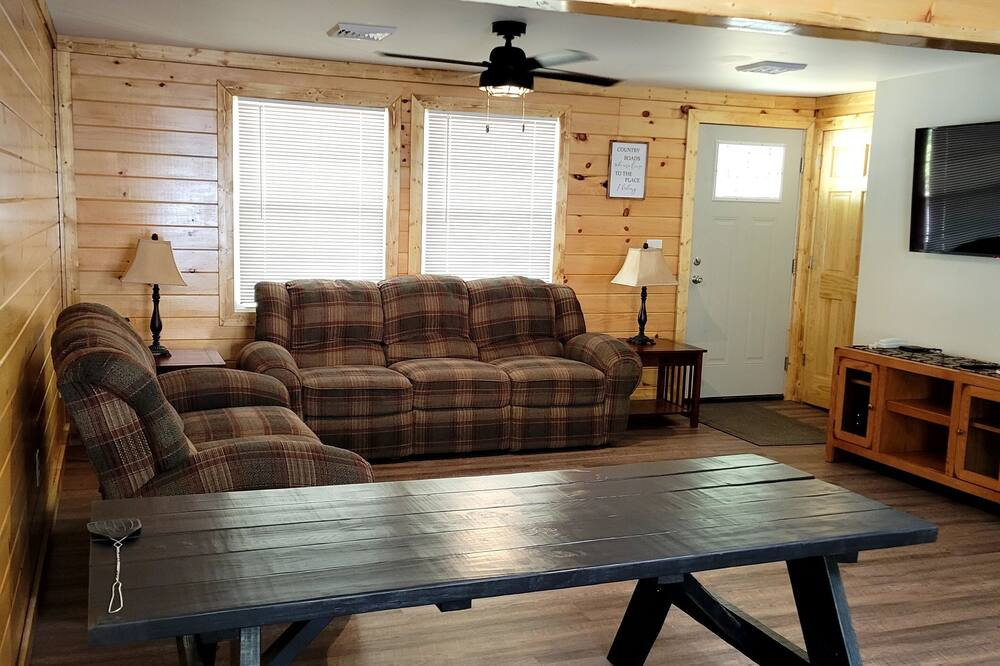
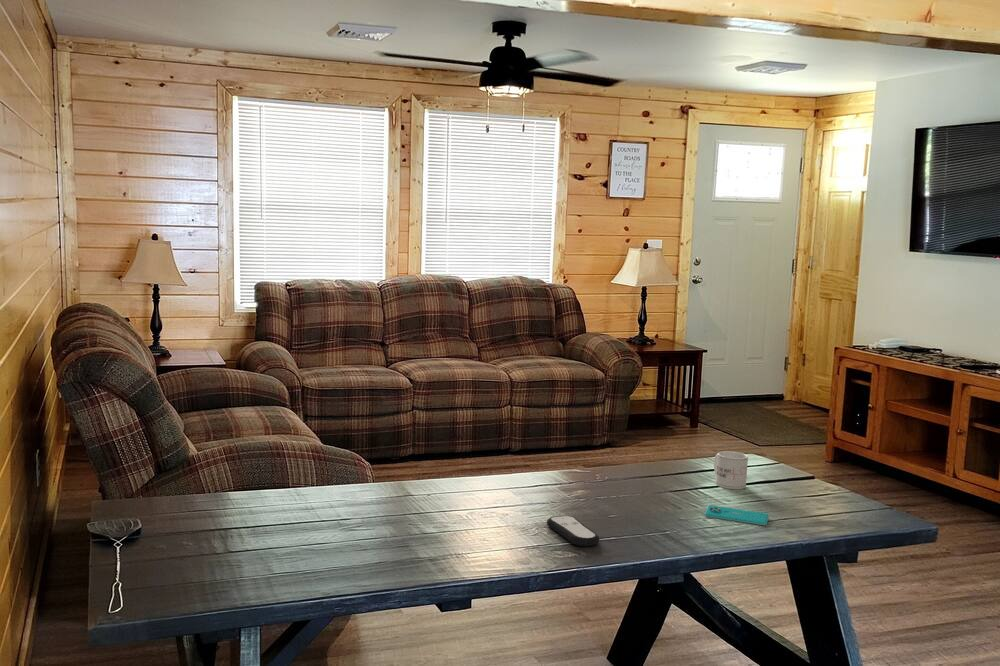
+ smartphone [704,504,770,526]
+ remote control [546,515,600,547]
+ mug [713,450,749,490]
